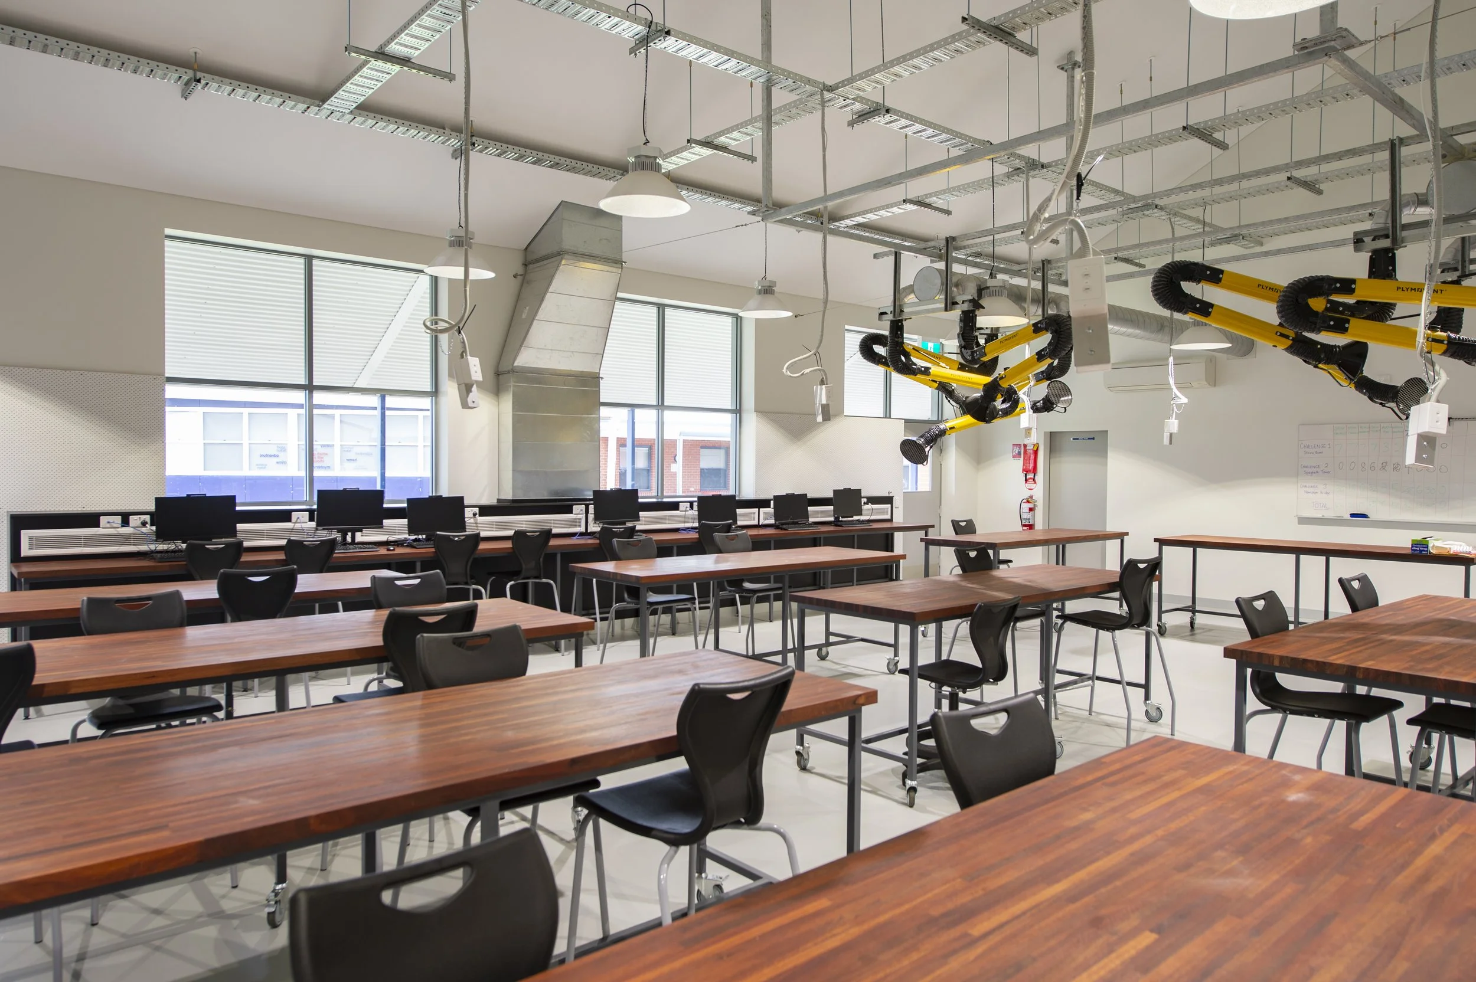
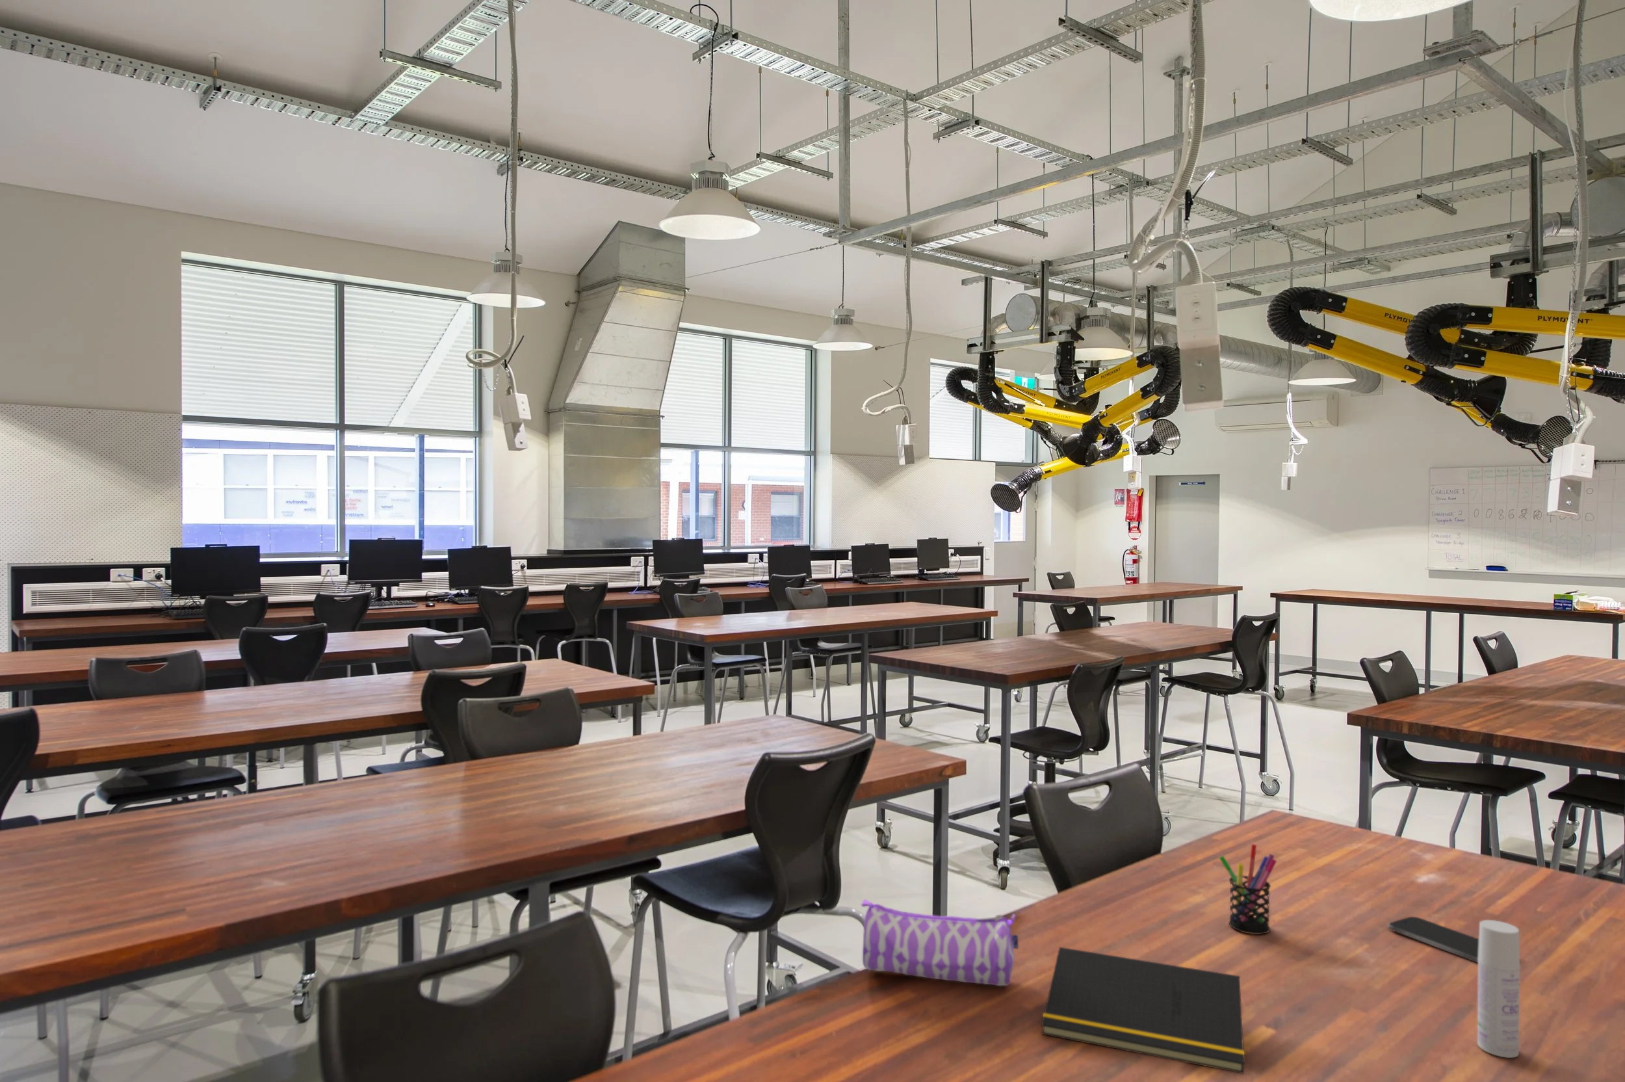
+ pencil case [861,898,1019,987]
+ pen holder [1218,843,1277,935]
+ smartphone [1387,917,1479,964]
+ notepad [1041,946,1245,1075]
+ bottle [1477,919,1521,1059]
